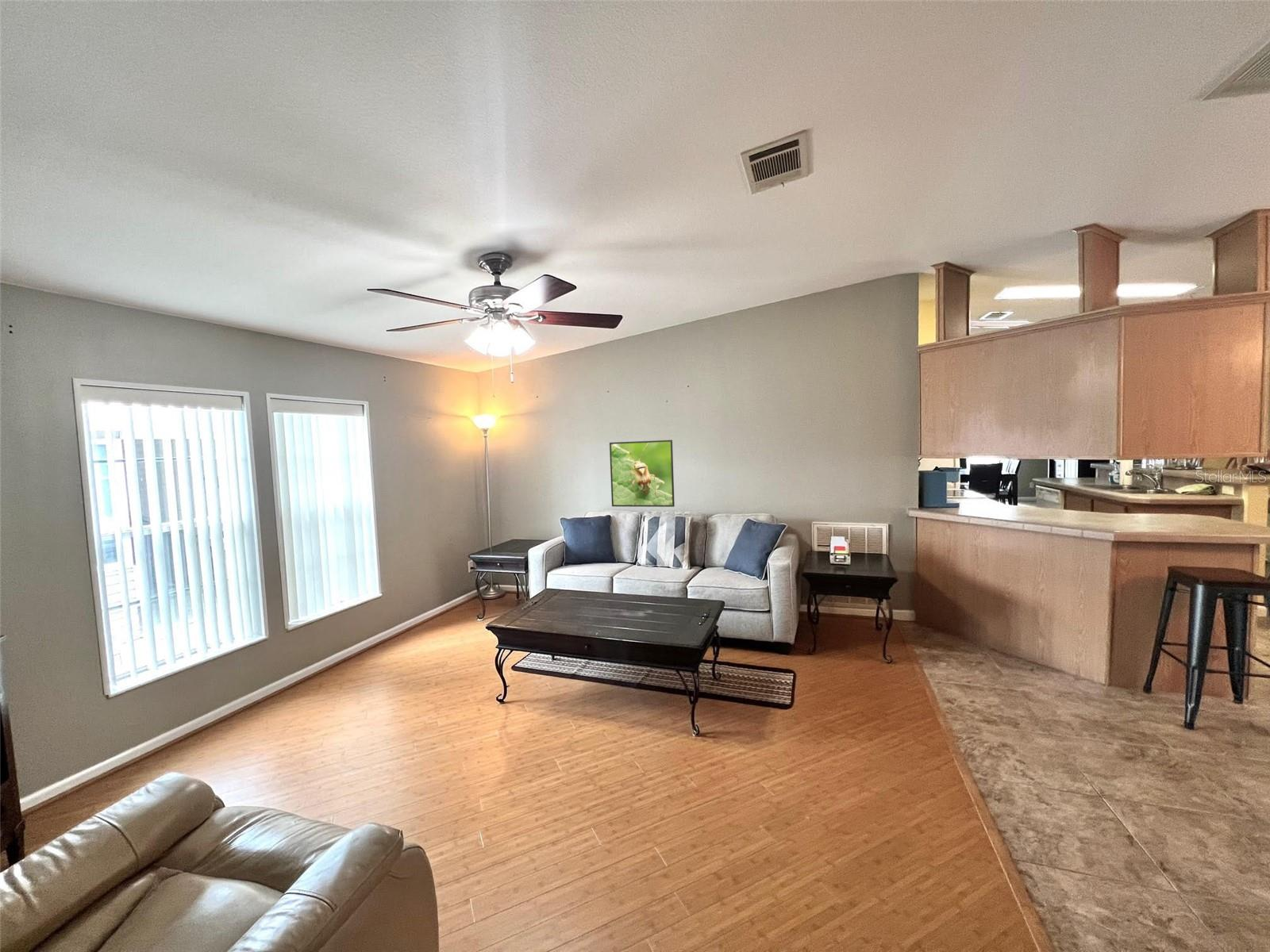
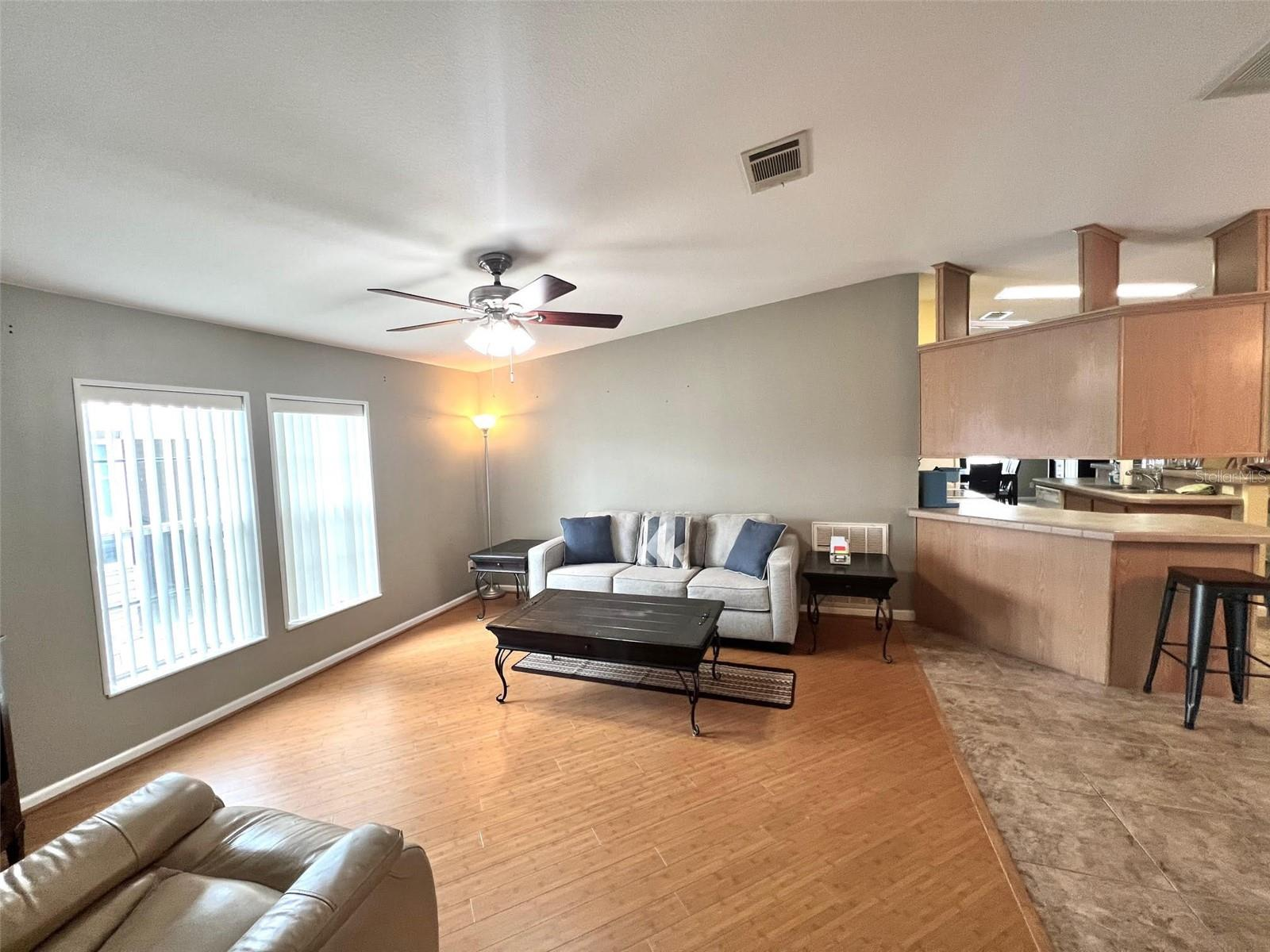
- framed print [609,440,675,508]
